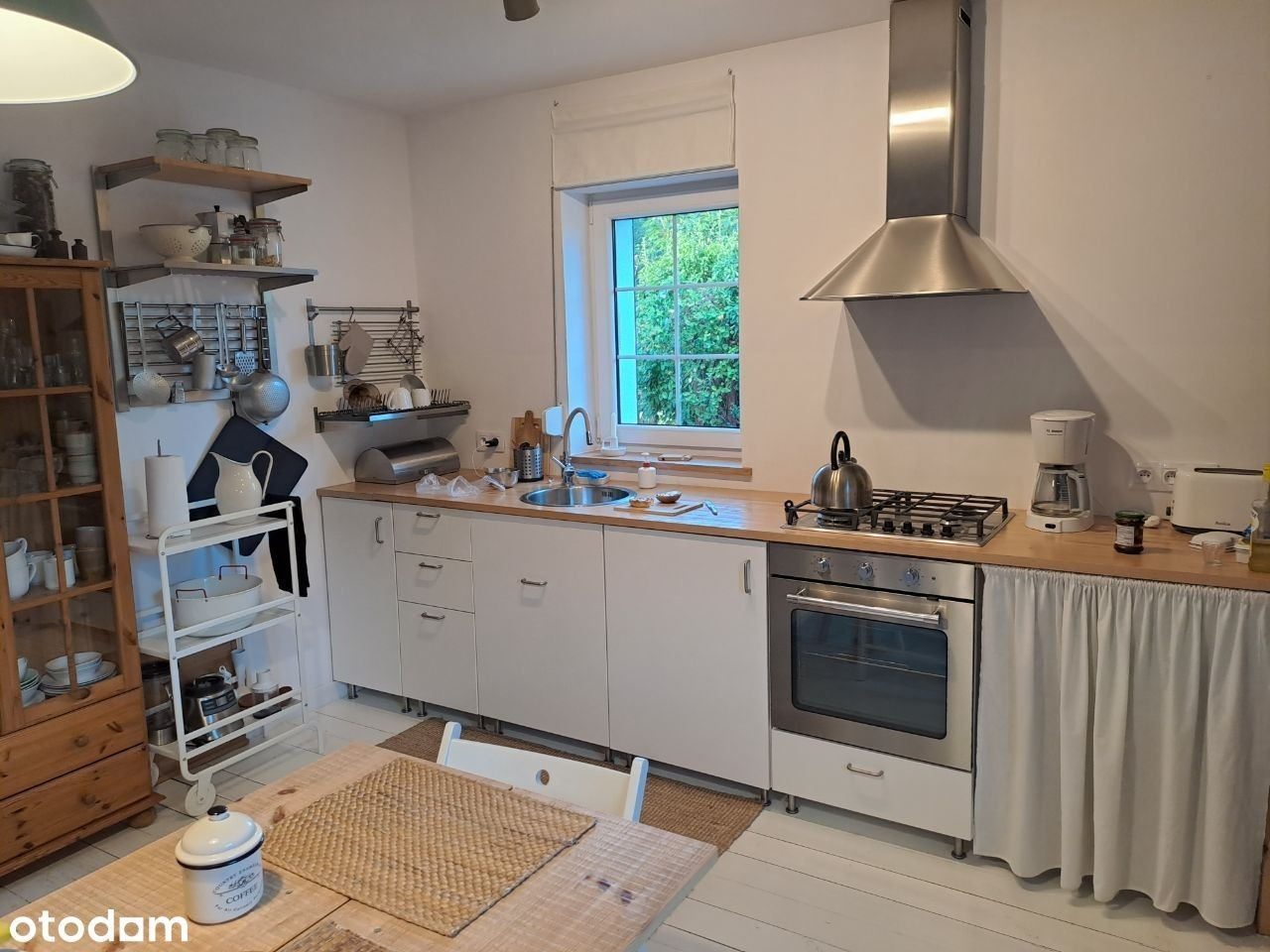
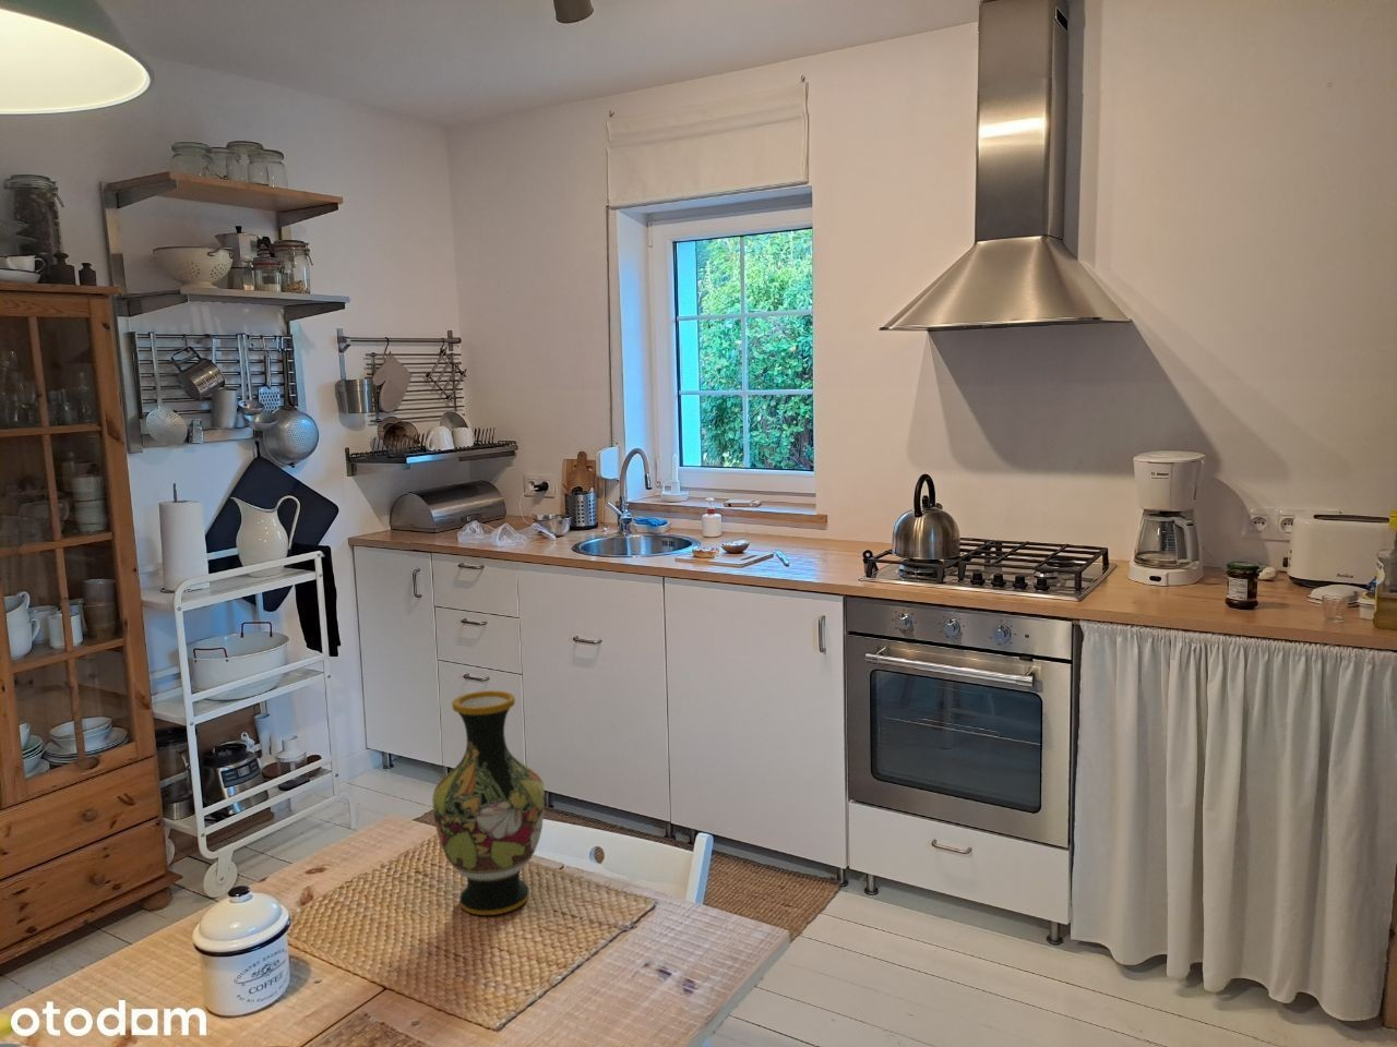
+ vase [431,690,546,916]
